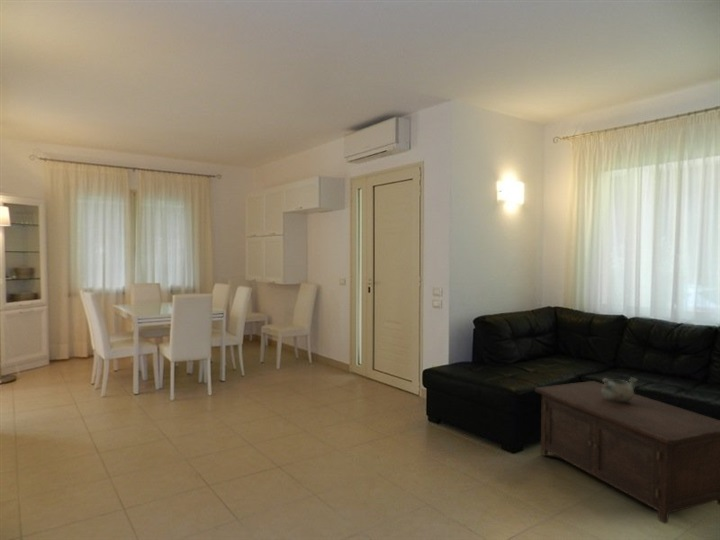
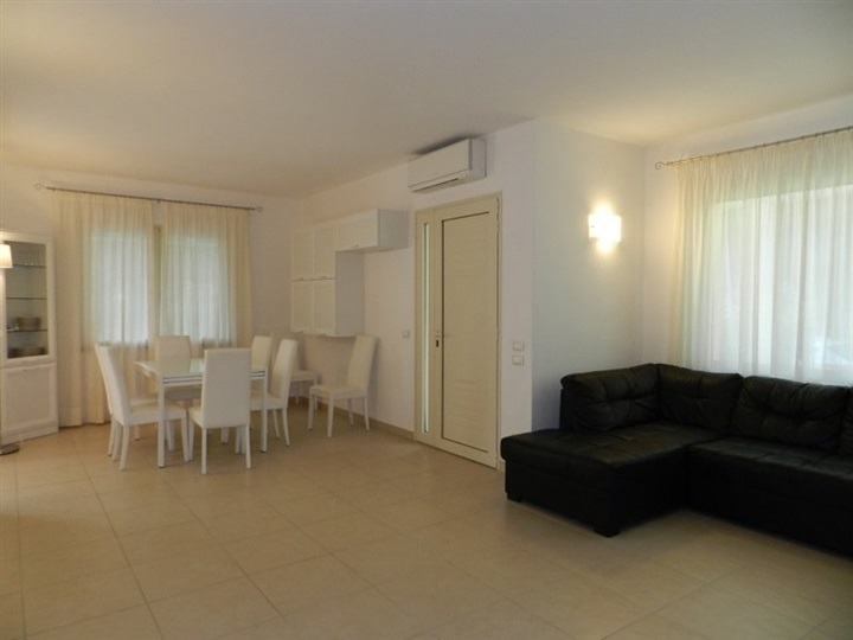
- decorative bowl [601,376,638,402]
- cabinet [534,380,720,525]
